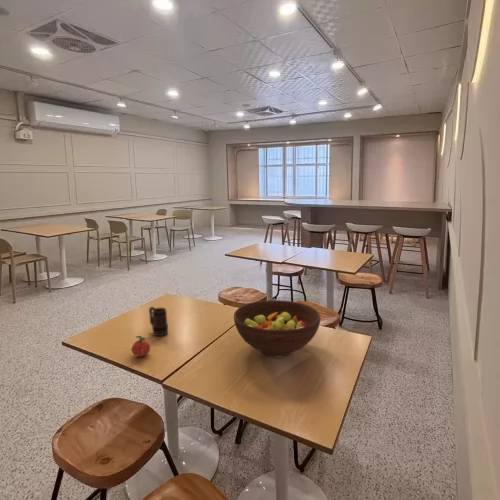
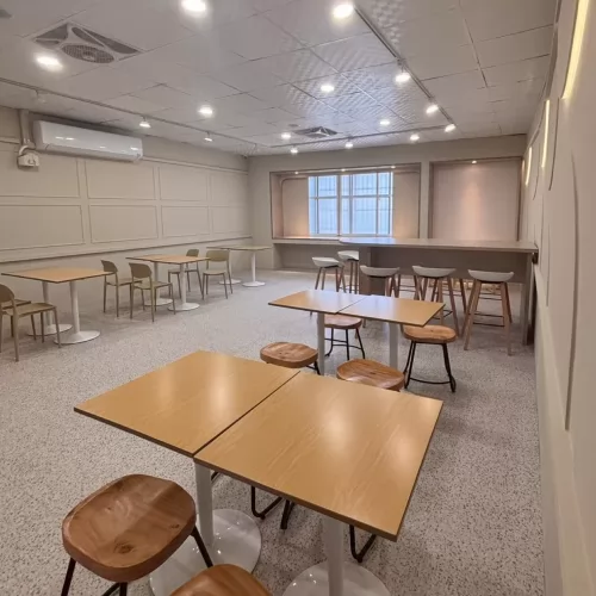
- apple [131,335,151,358]
- fruit bowl [233,299,321,359]
- mug [148,306,169,337]
